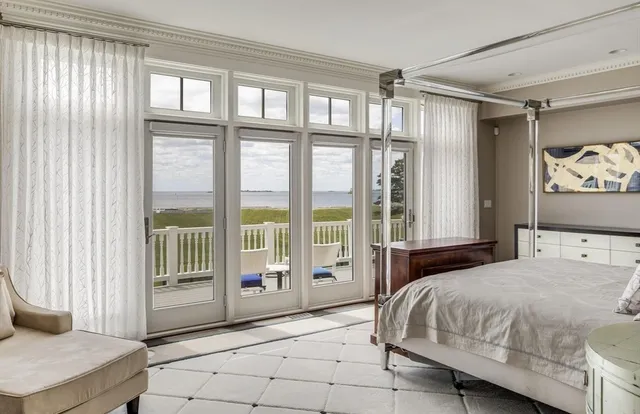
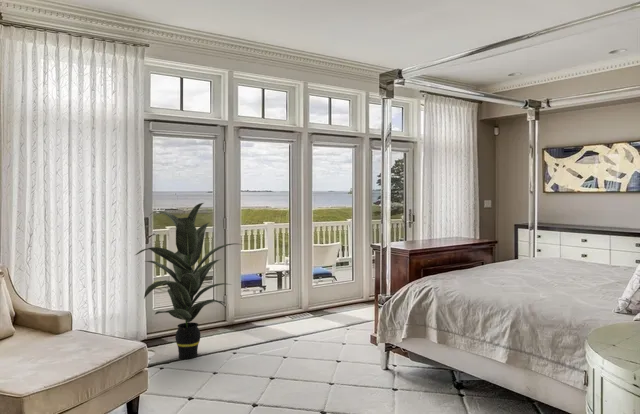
+ indoor plant [135,202,243,360]
